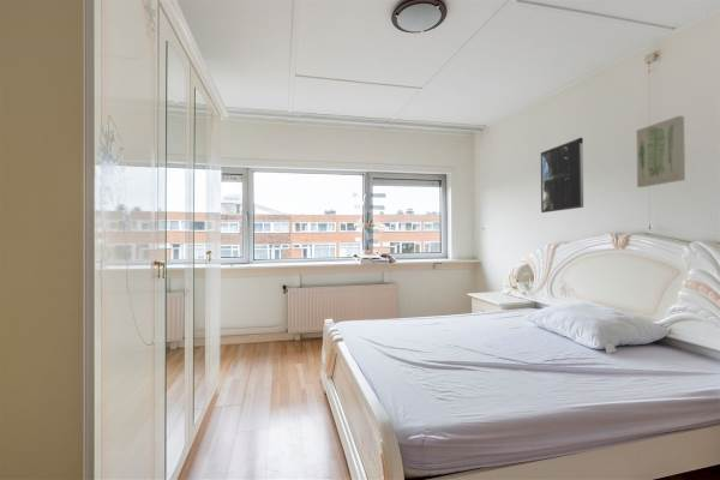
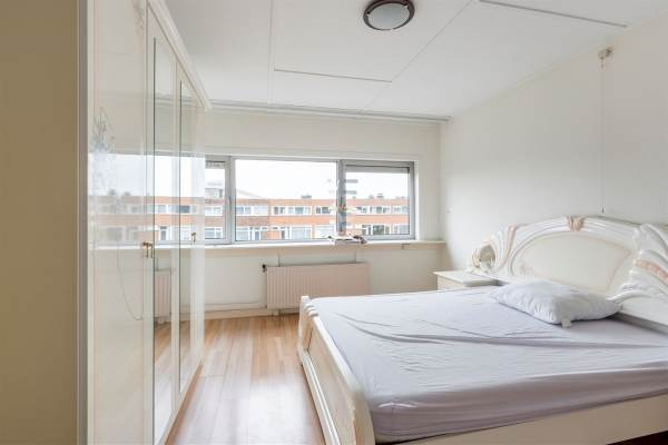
- wall art [636,115,686,188]
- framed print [540,137,584,214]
